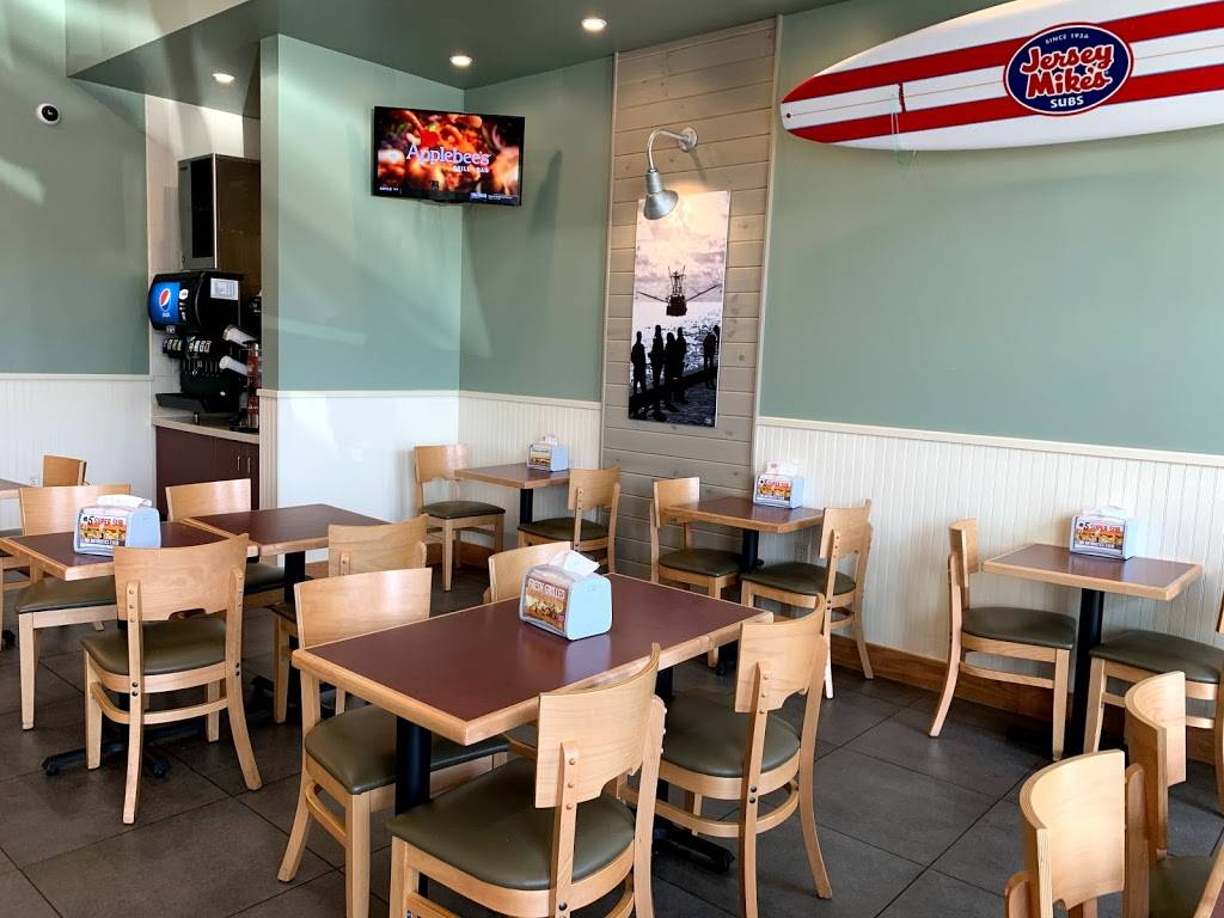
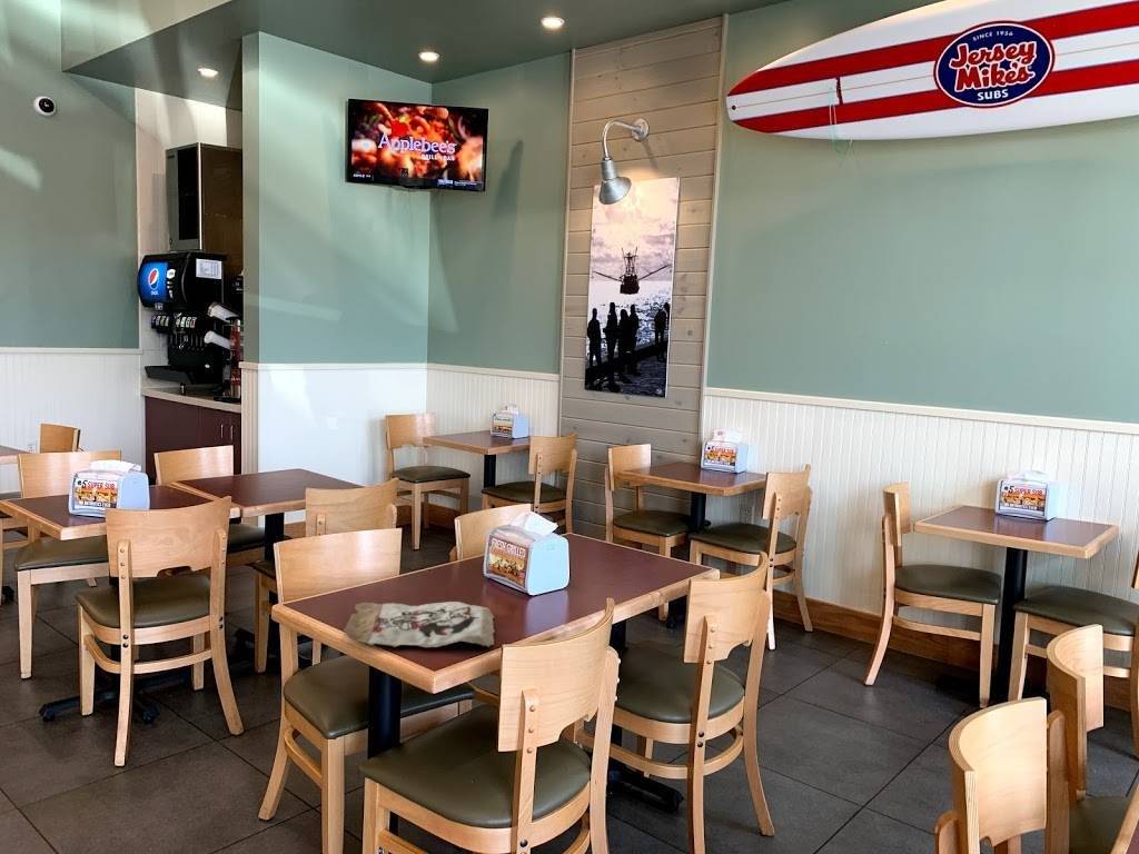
+ paper bag [343,600,496,648]
